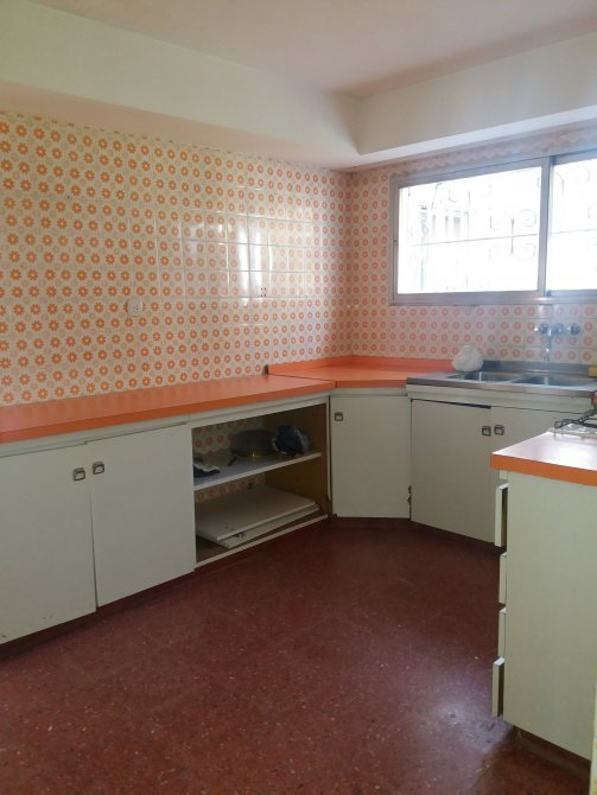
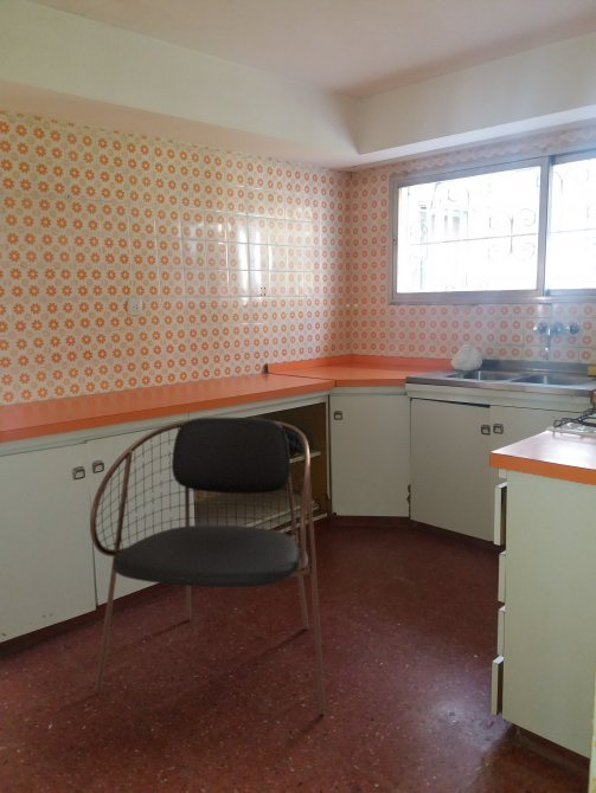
+ dining chair [89,417,326,716]
